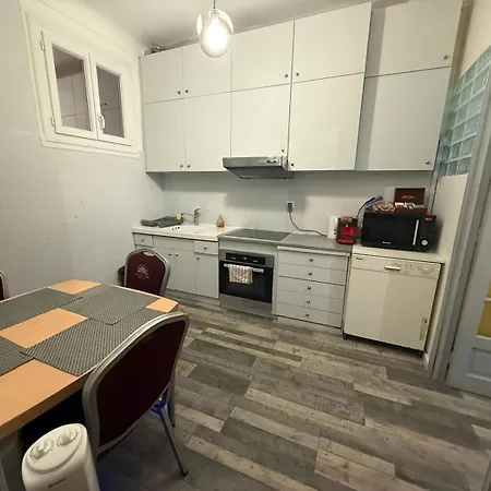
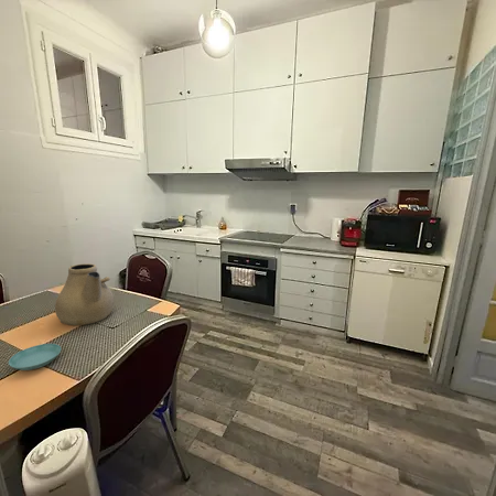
+ saucer [8,343,63,371]
+ teapot [54,262,115,326]
